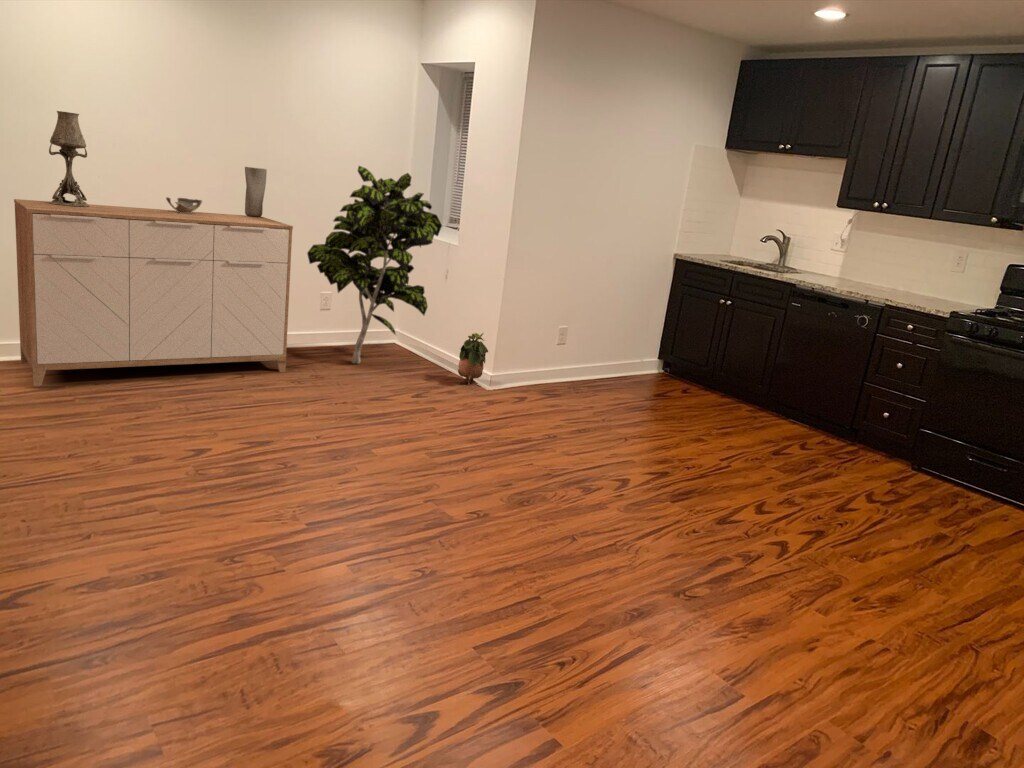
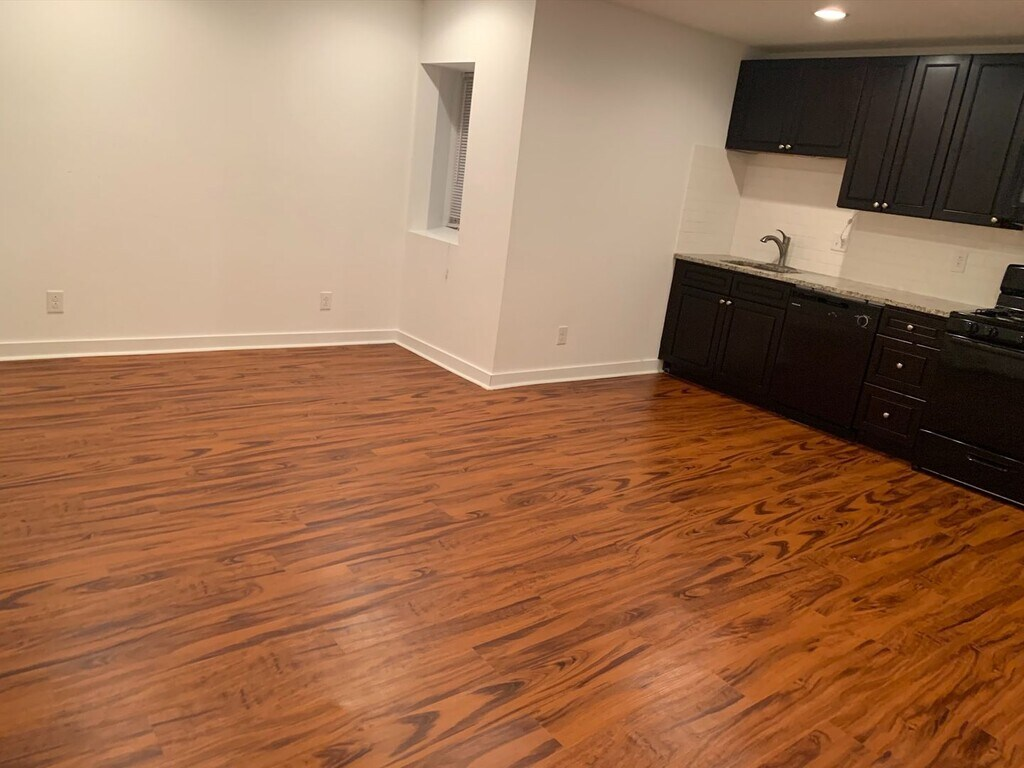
- vase [244,166,268,217]
- sideboard [13,198,294,387]
- table lamp [48,110,90,207]
- indoor plant [306,165,443,365]
- potted plant [457,332,489,387]
- decorative bowl [165,196,203,213]
